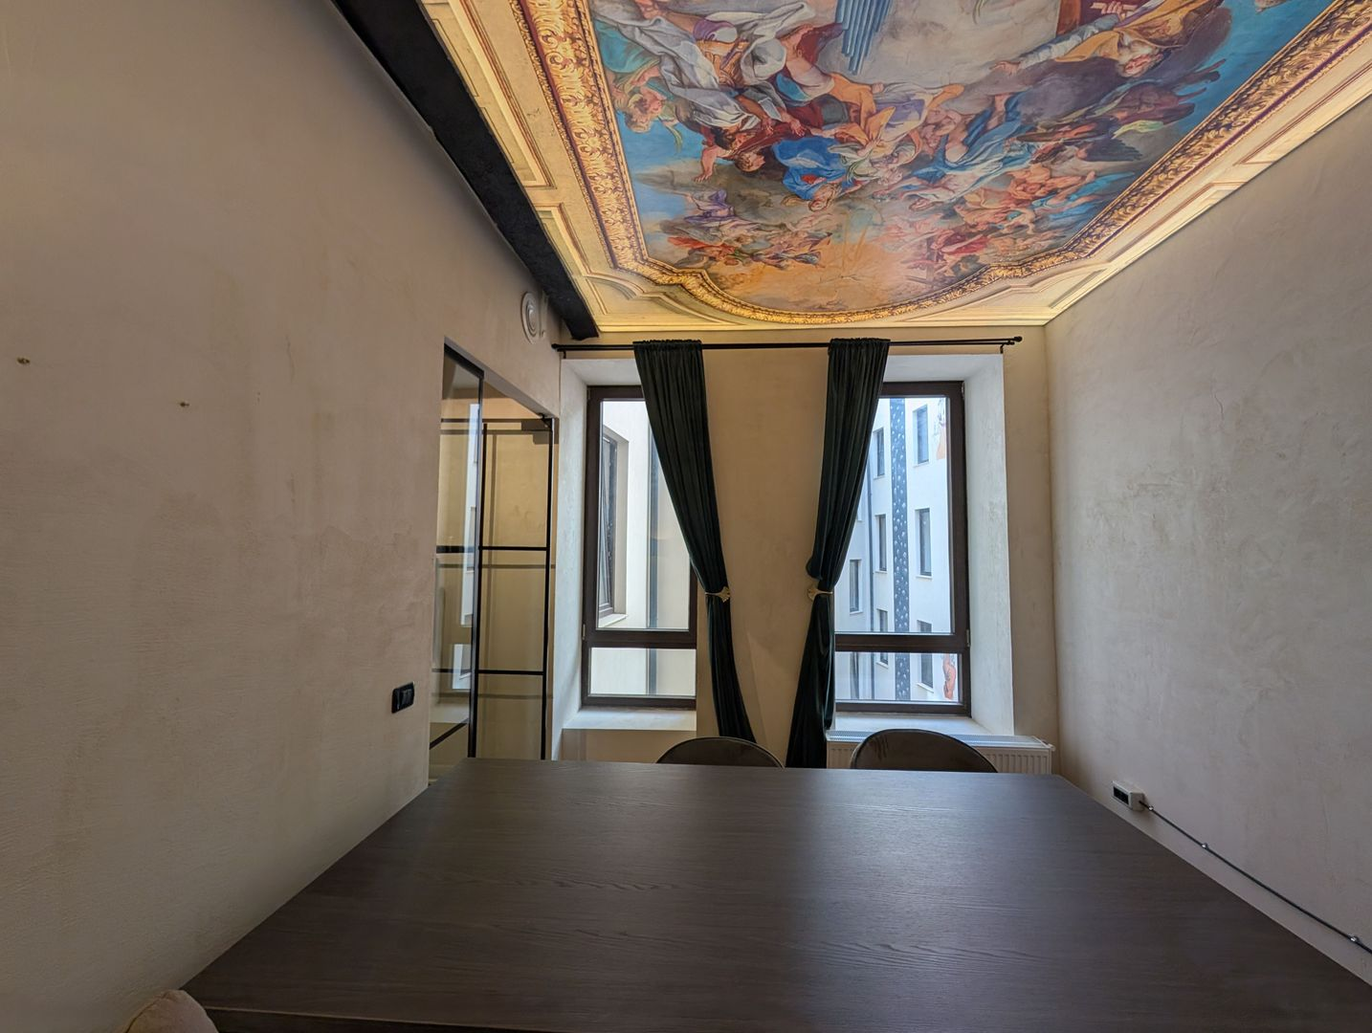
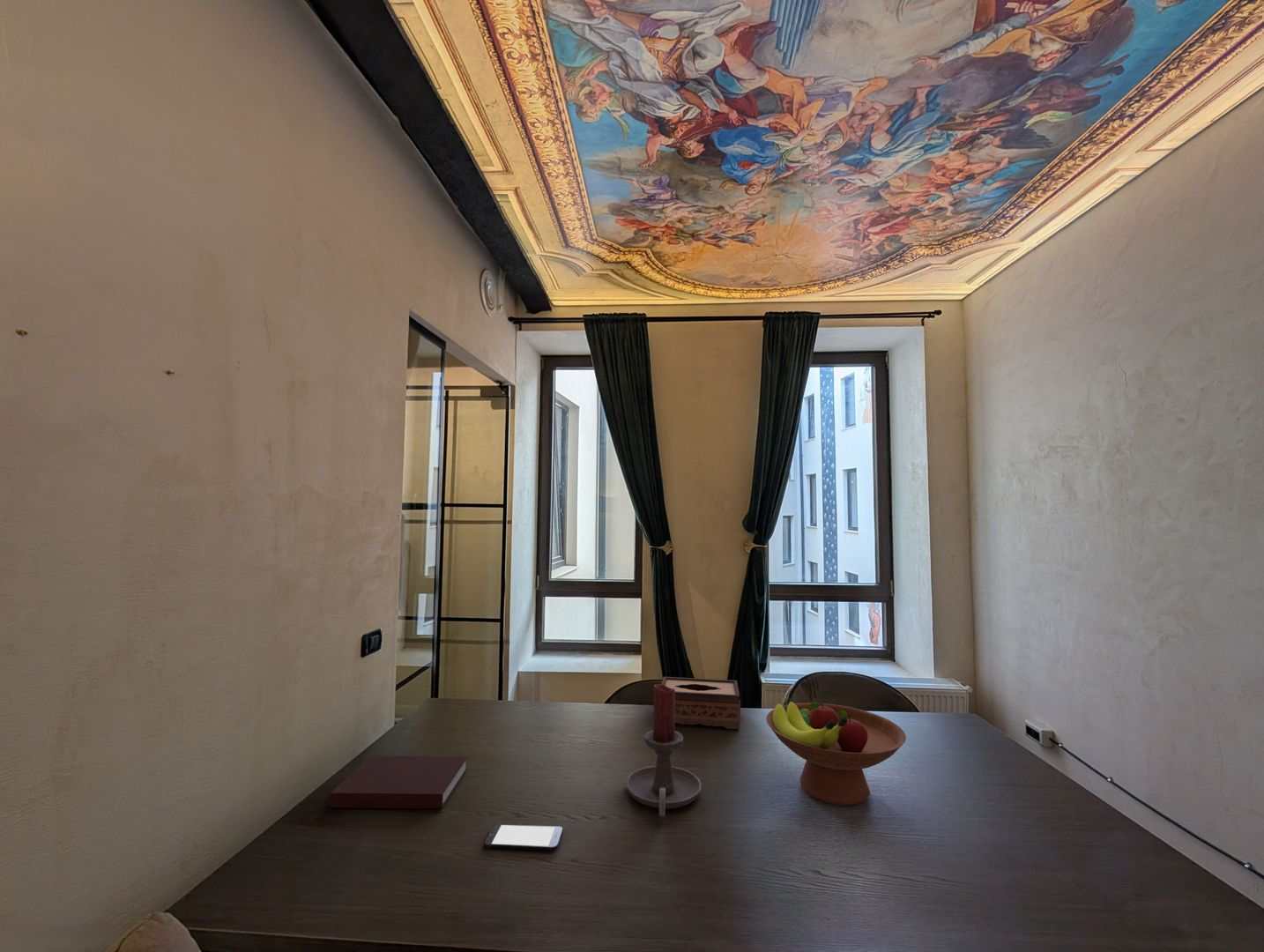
+ smartphone [483,823,564,852]
+ tissue box [661,676,741,730]
+ fruit bowl [765,701,907,807]
+ candle holder [625,683,703,817]
+ notebook [328,755,469,809]
